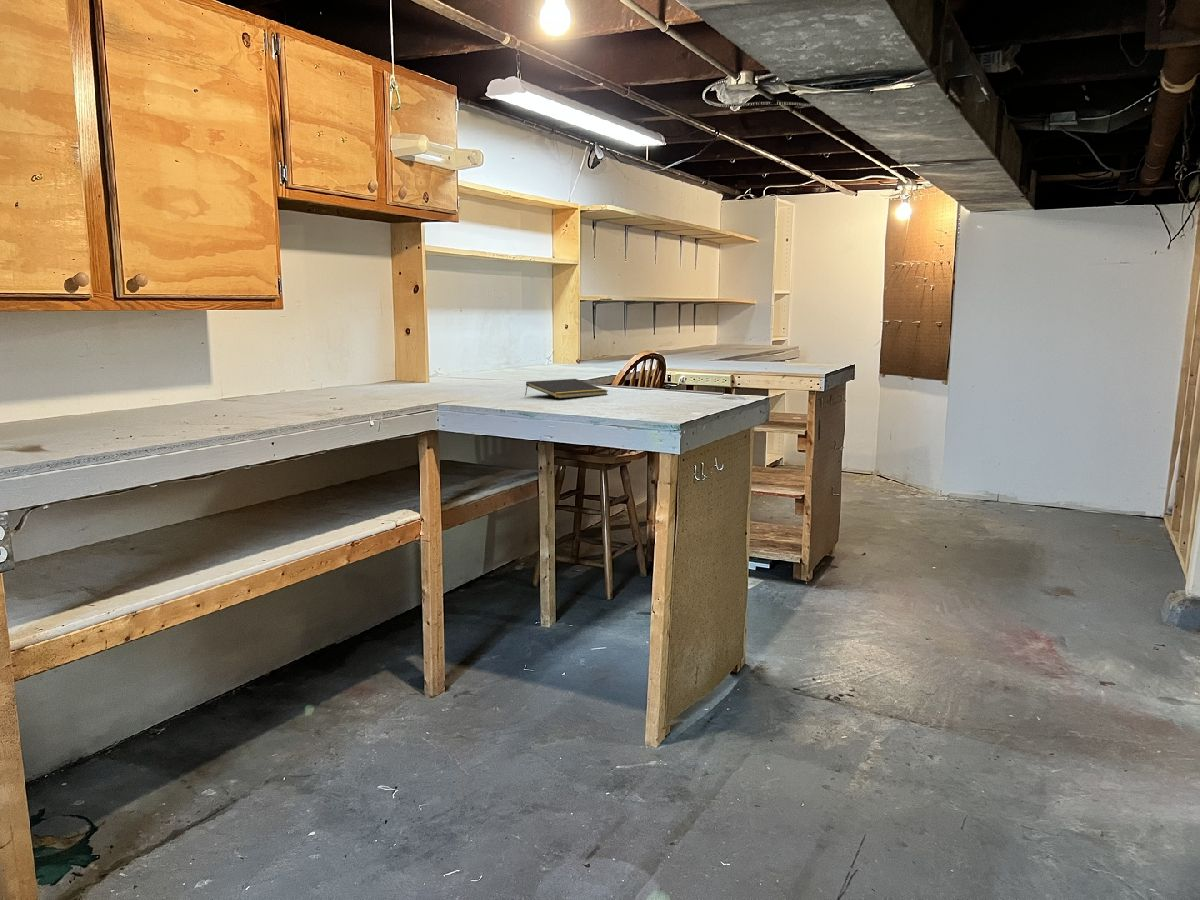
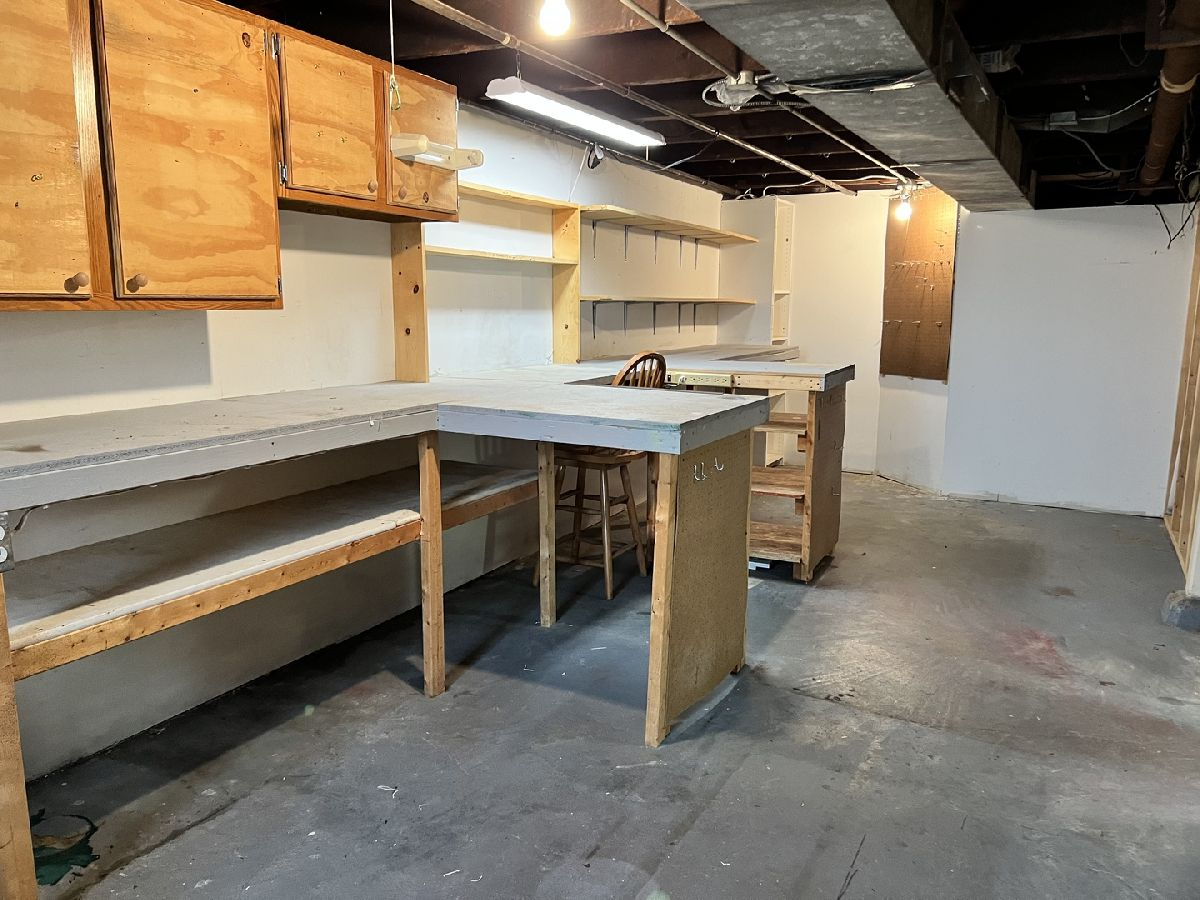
- notepad [524,378,609,400]
